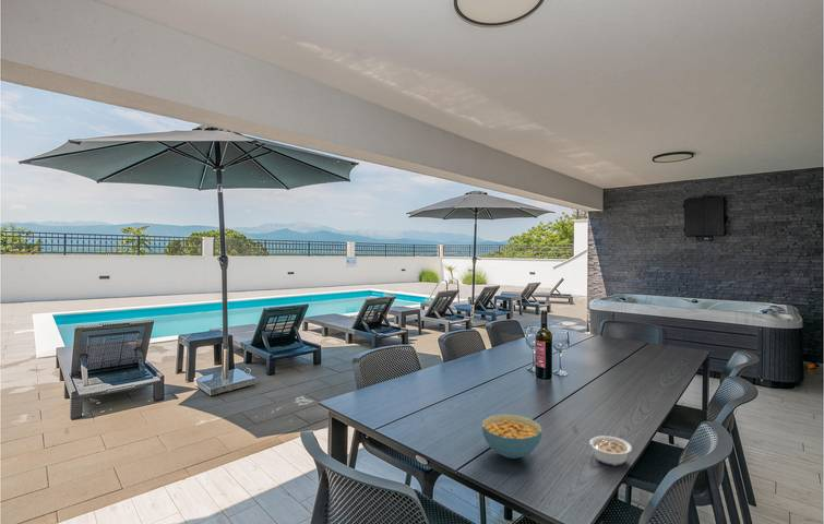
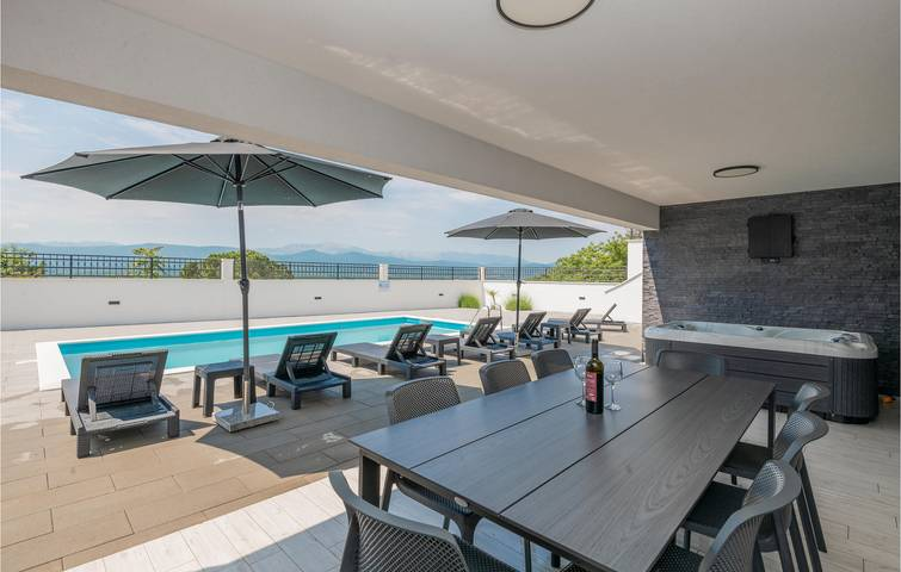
- cereal bowl [481,413,544,460]
- legume [582,434,633,466]
